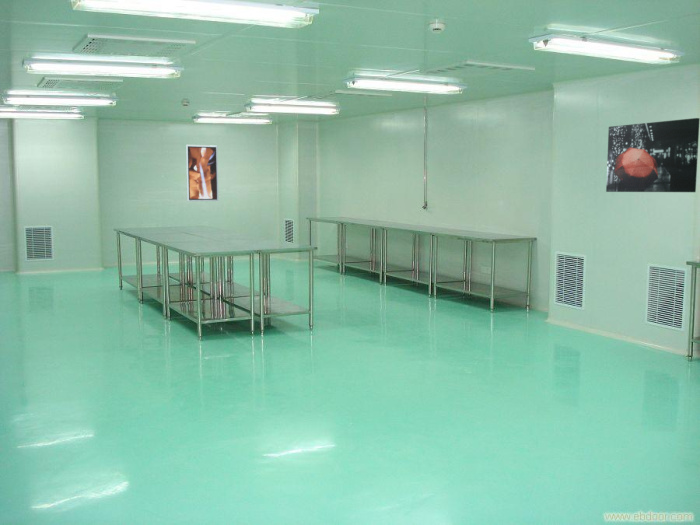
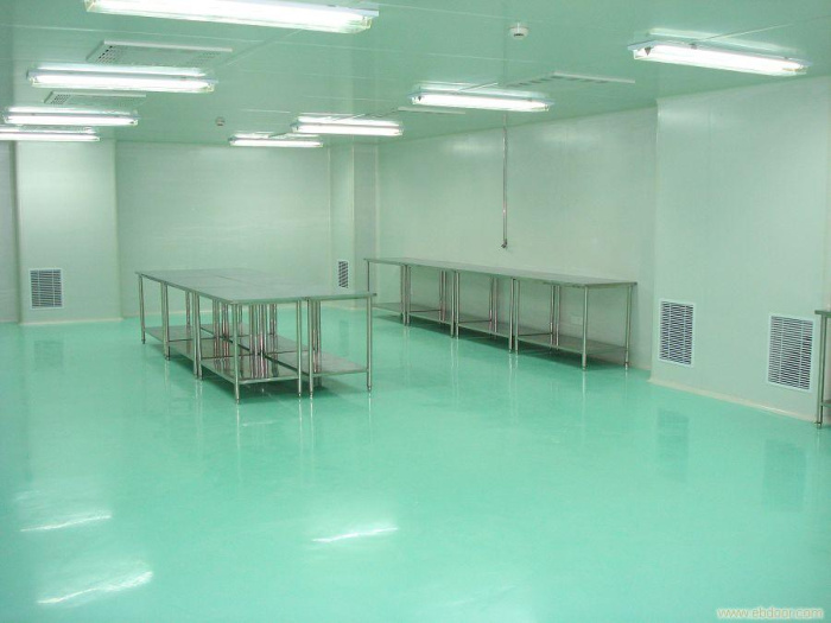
- wall art [605,117,700,193]
- digital display [185,144,220,202]
